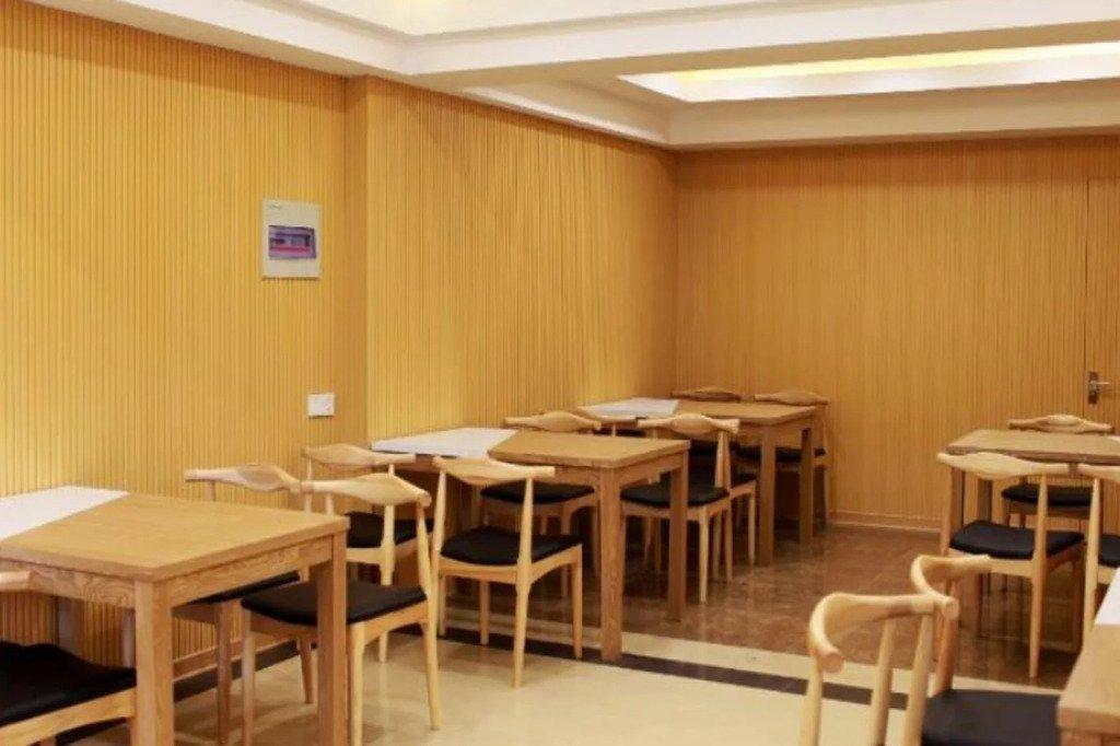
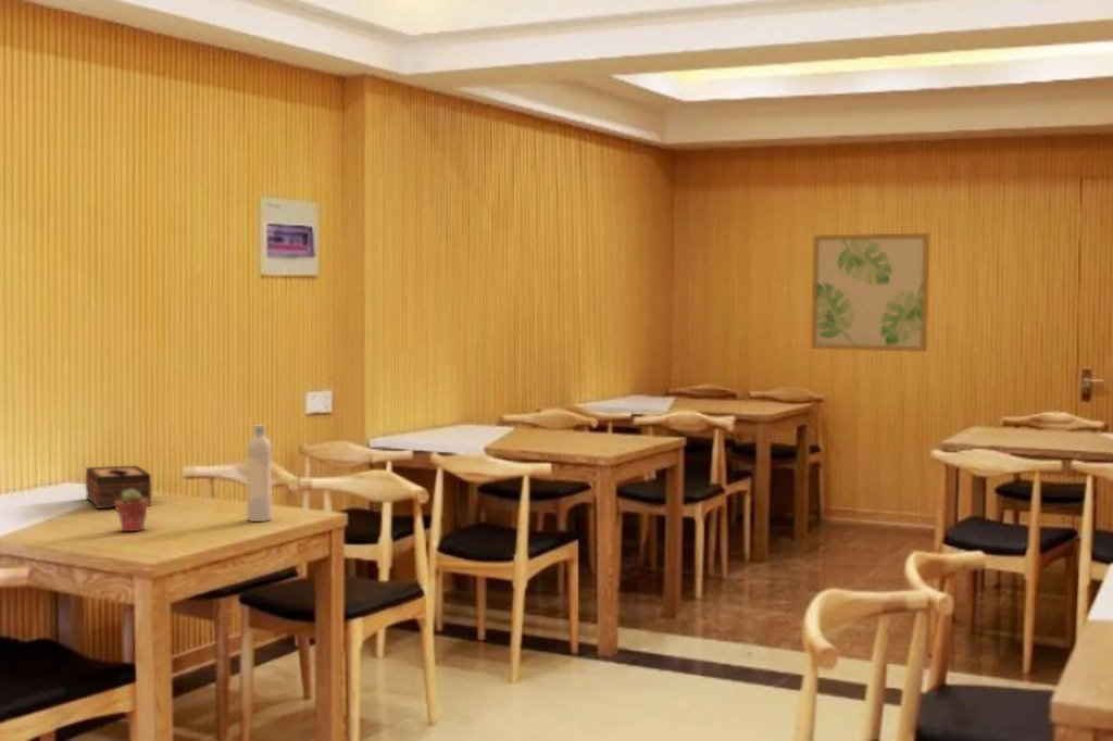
+ potted succulent [114,489,150,532]
+ bottle [246,425,273,523]
+ tissue box [85,464,152,510]
+ wall art [810,233,931,353]
